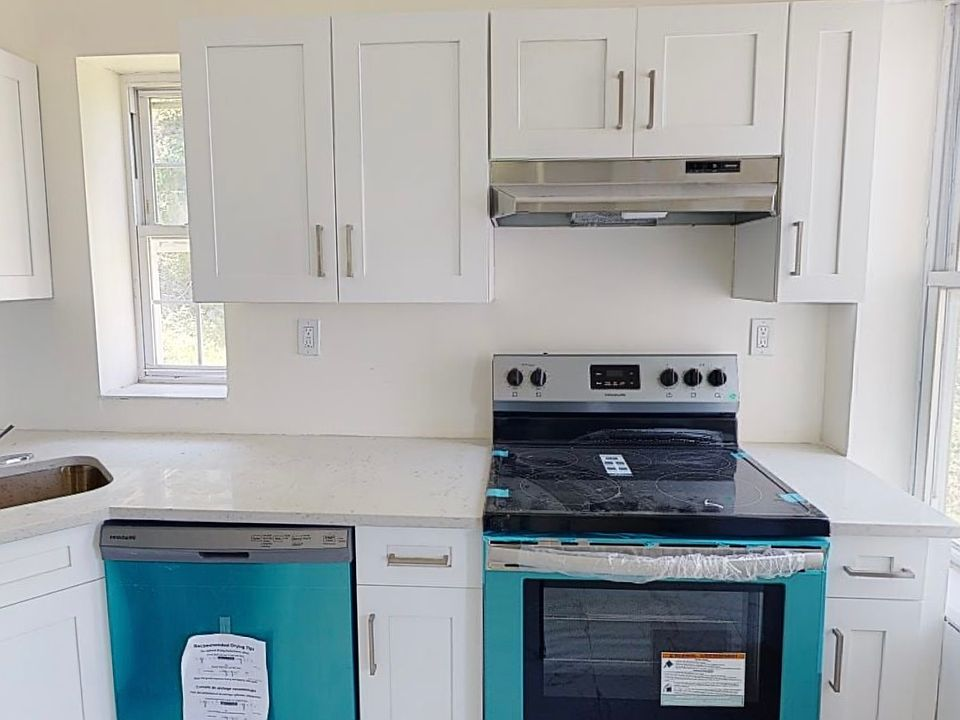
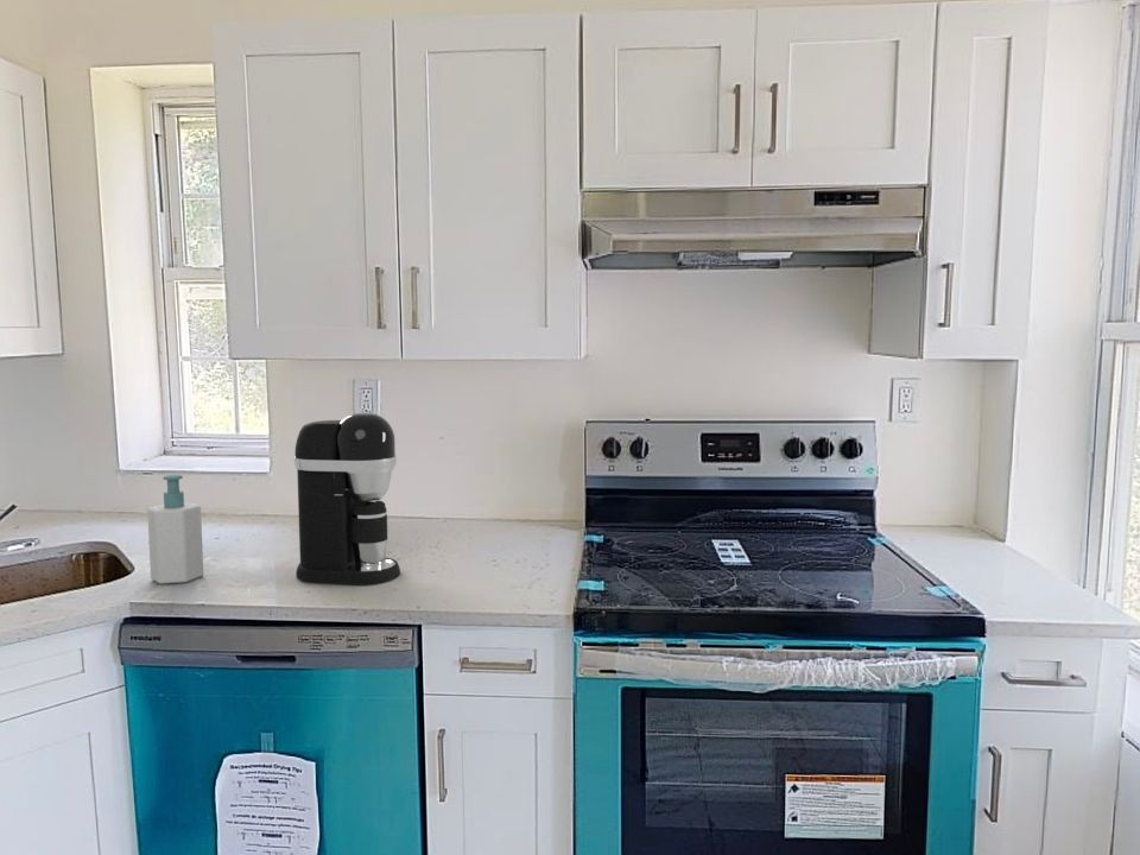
+ soap bottle [146,474,204,585]
+ coffee maker [293,412,401,585]
